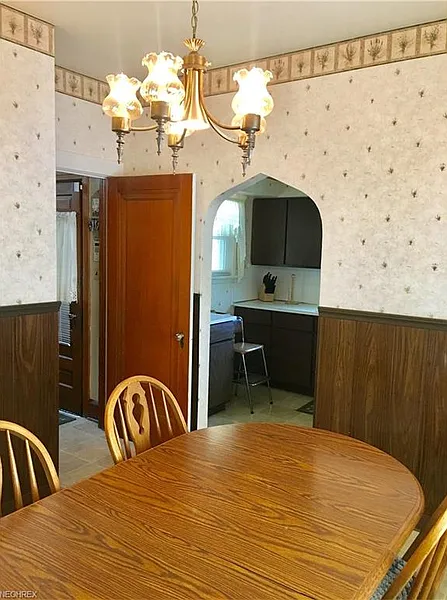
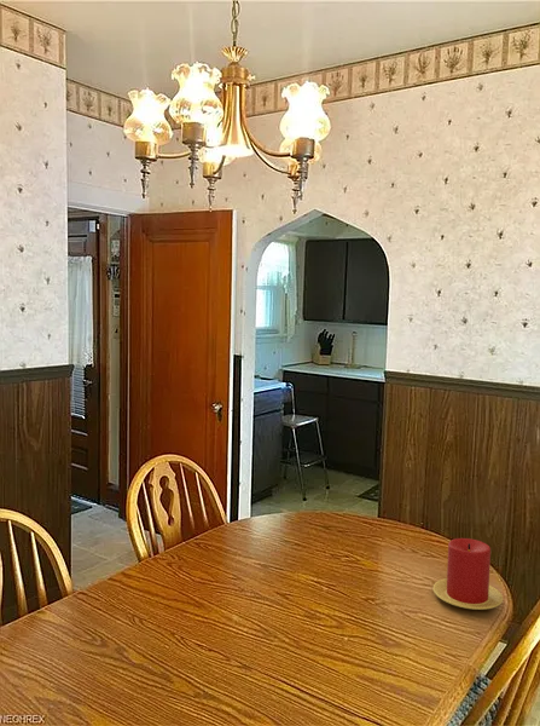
+ candle [431,537,504,611]
